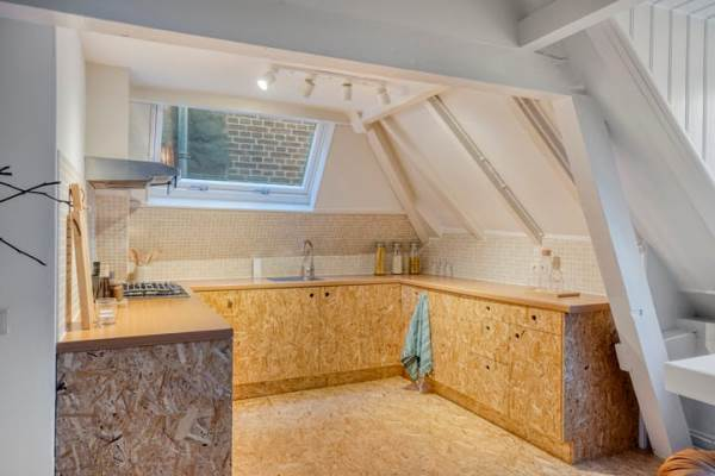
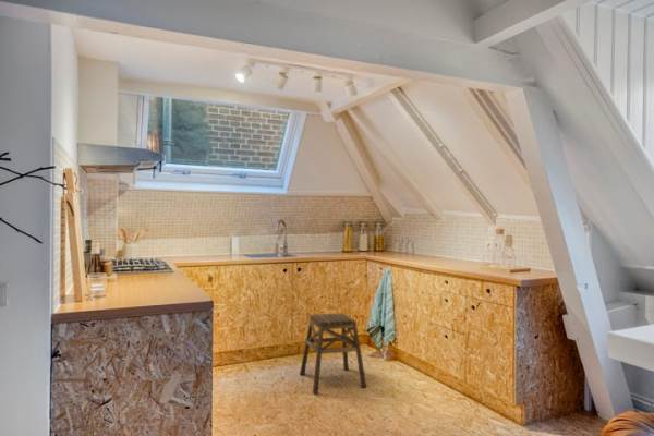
+ stool [299,312,367,393]
